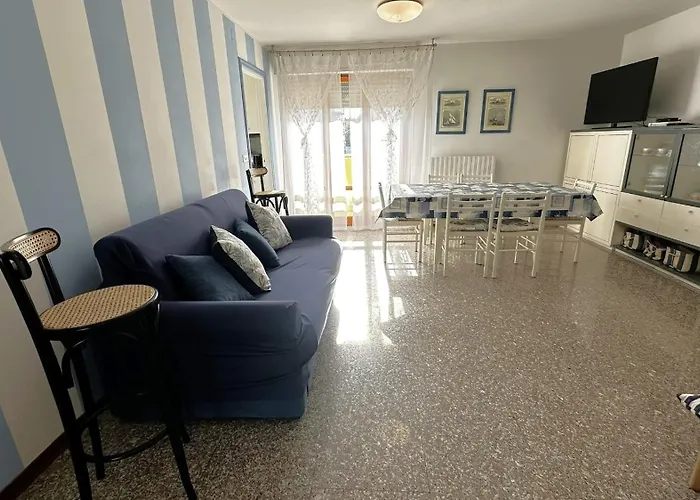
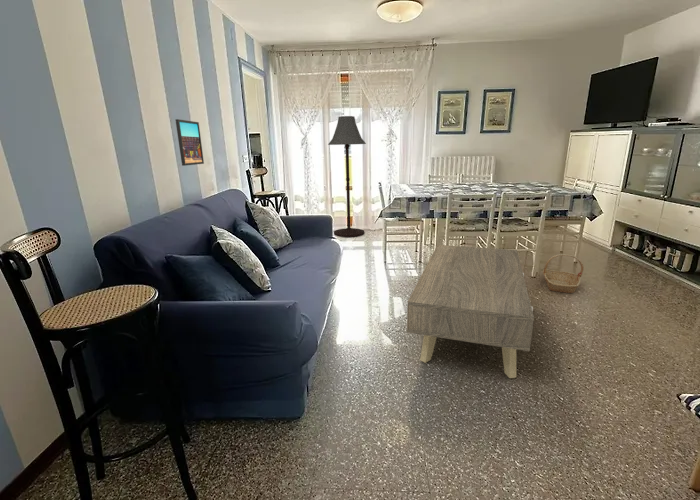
+ basket [542,253,584,294]
+ coffee table [406,244,535,379]
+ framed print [175,118,205,167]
+ floor lamp [327,115,367,238]
